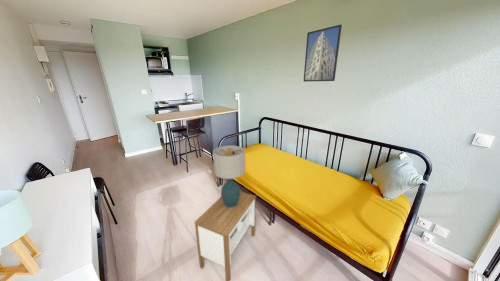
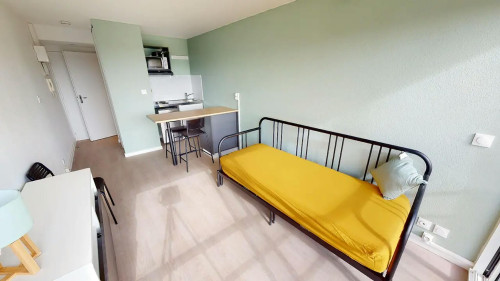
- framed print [303,24,343,83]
- nightstand [194,191,257,281]
- table lamp [212,145,246,208]
